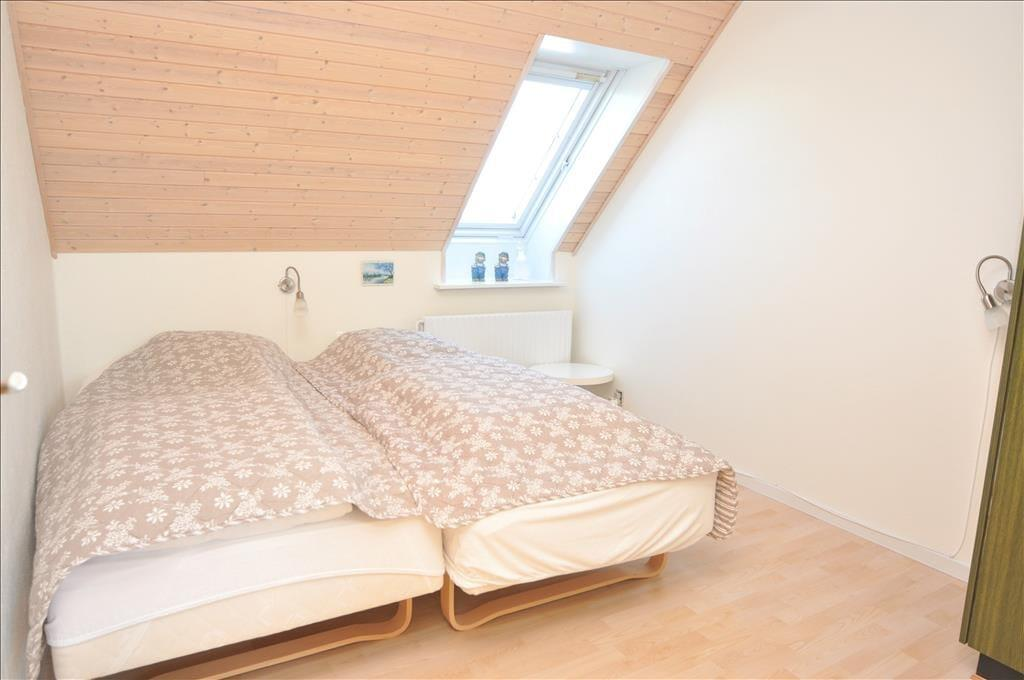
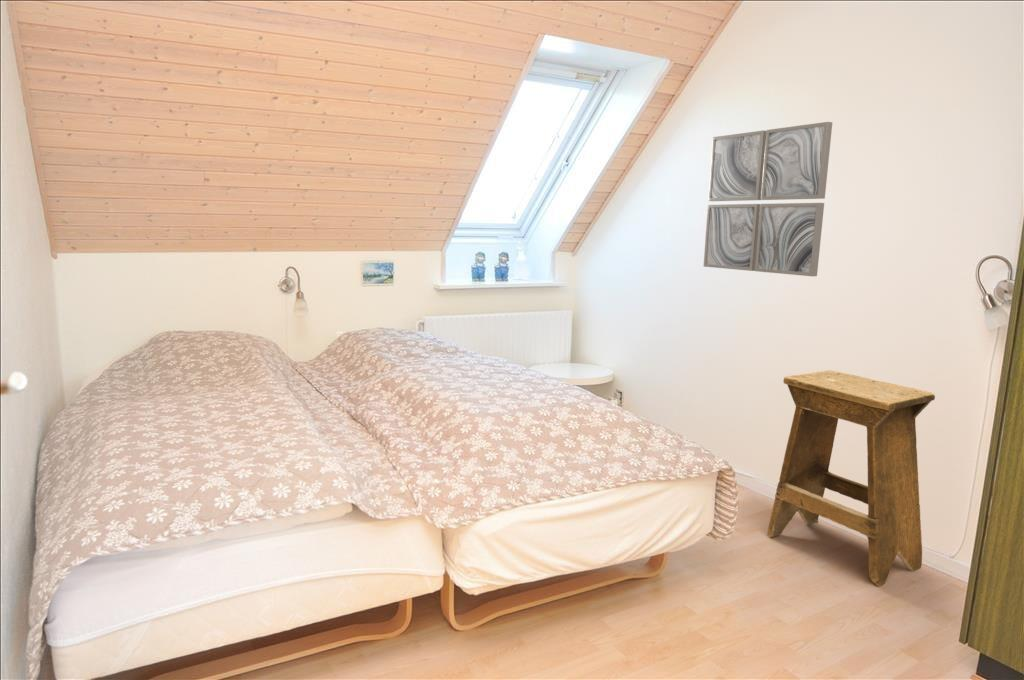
+ wall art [703,121,833,277]
+ stool [767,370,936,588]
